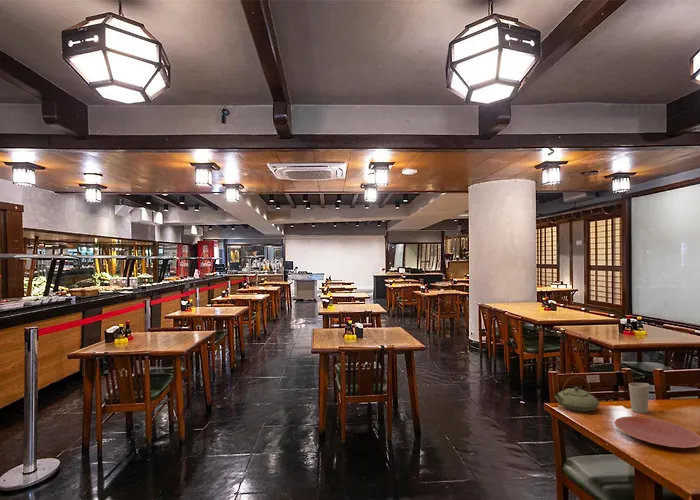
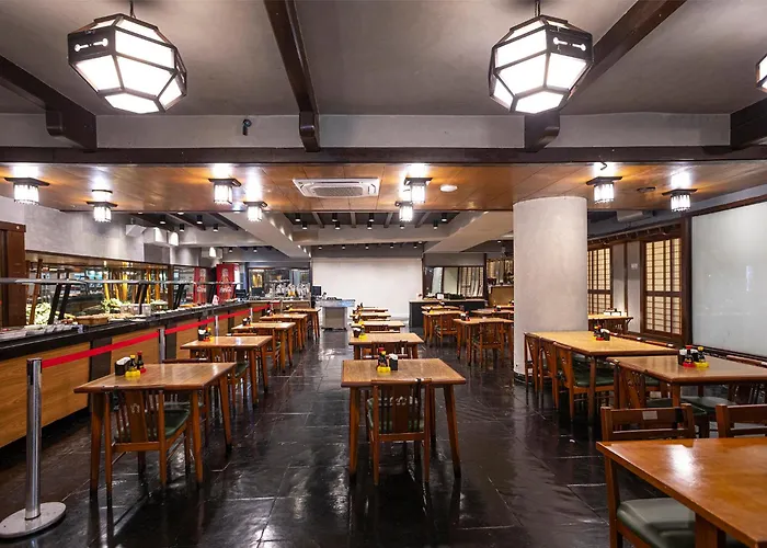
- teapot [553,375,601,413]
- plate [613,415,700,449]
- cup [628,382,651,414]
